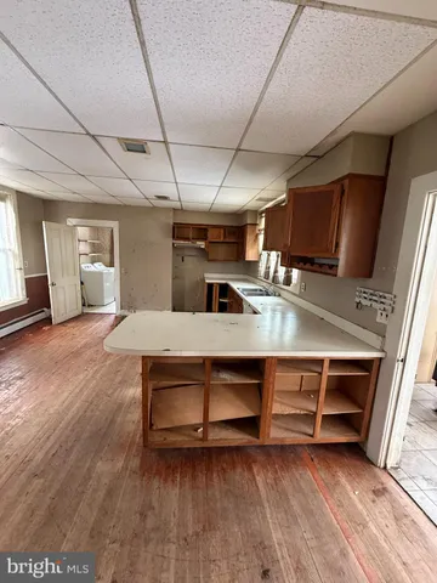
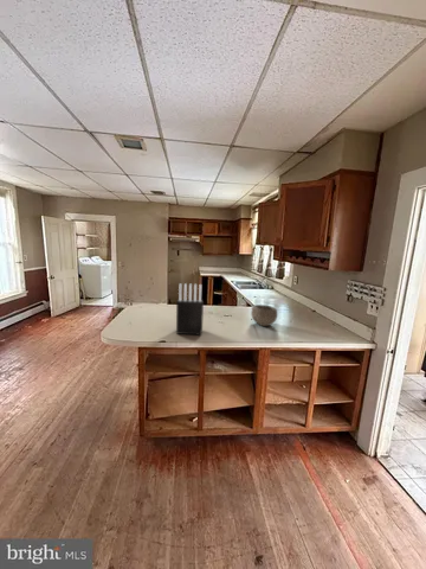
+ knife block [175,282,205,337]
+ bowl [250,303,278,327]
